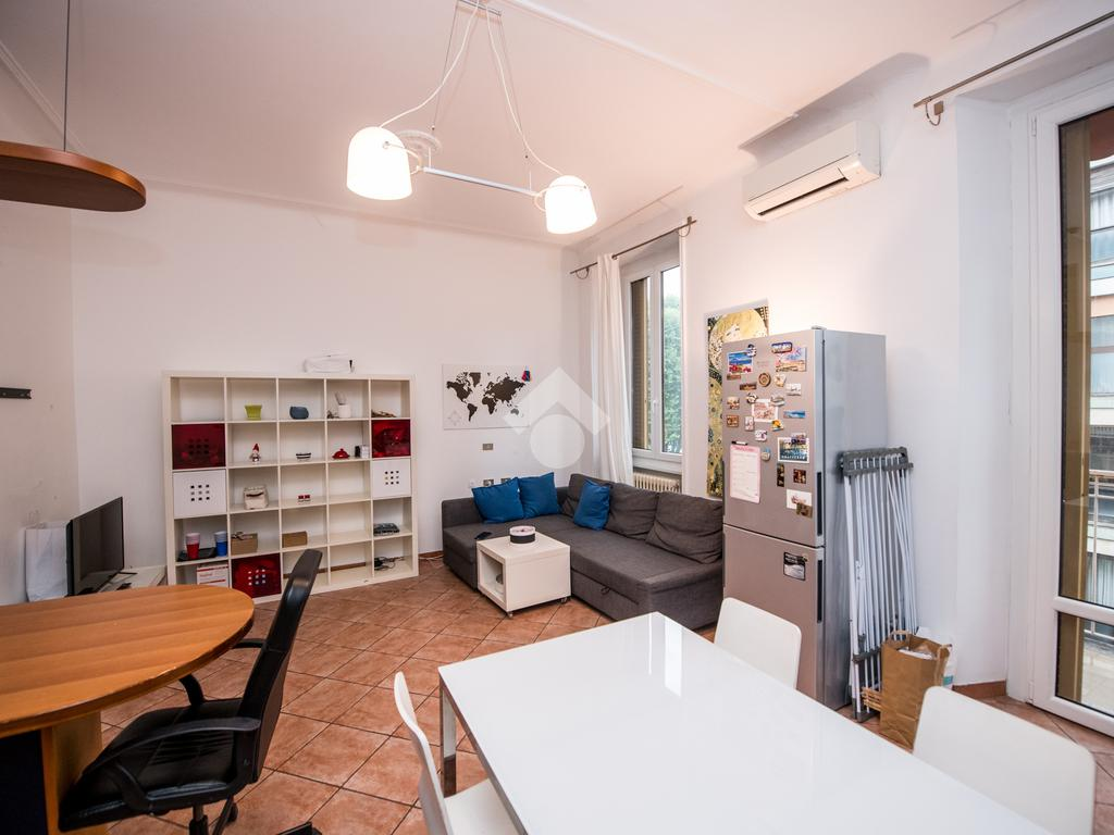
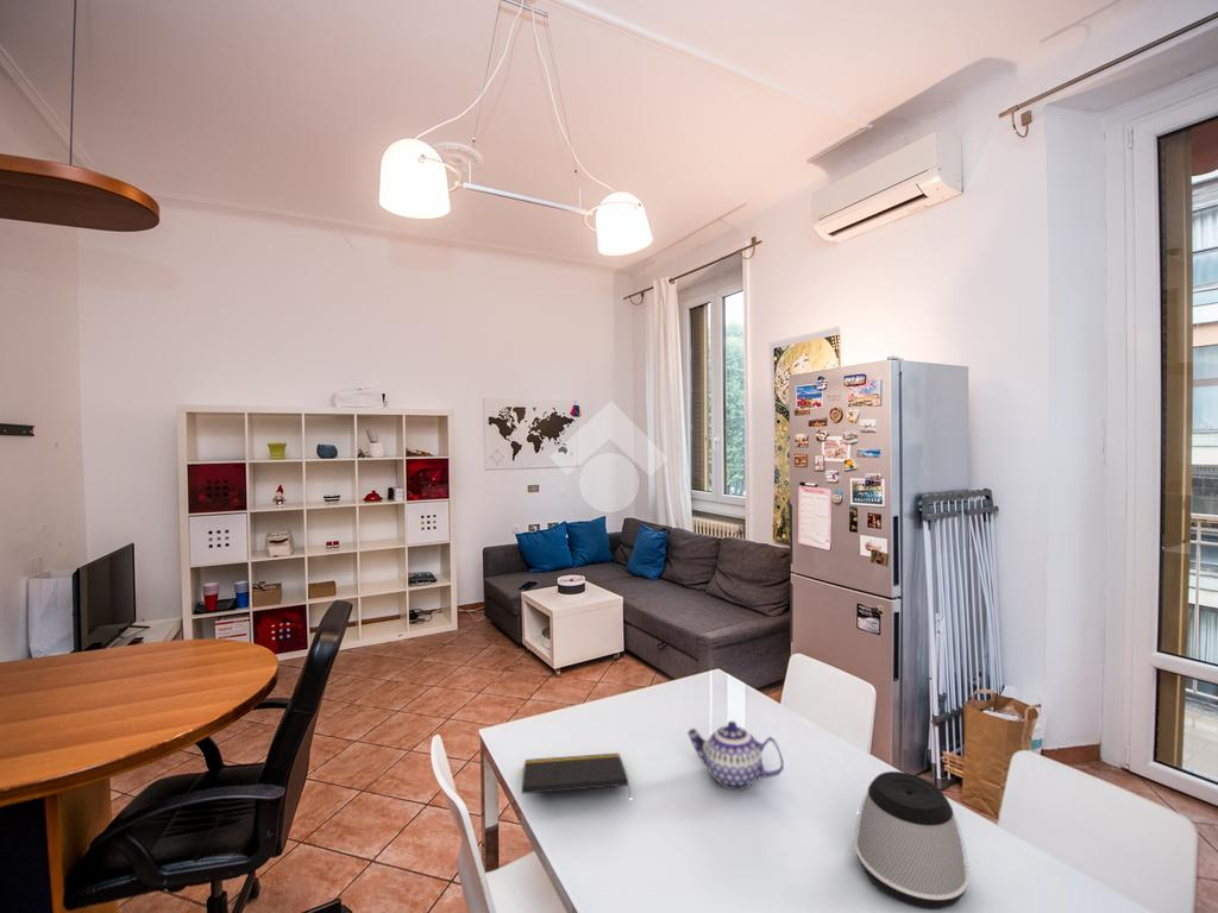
+ notepad [521,753,632,796]
+ teapot [686,720,785,791]
+ speaker [853,770,971,911]
